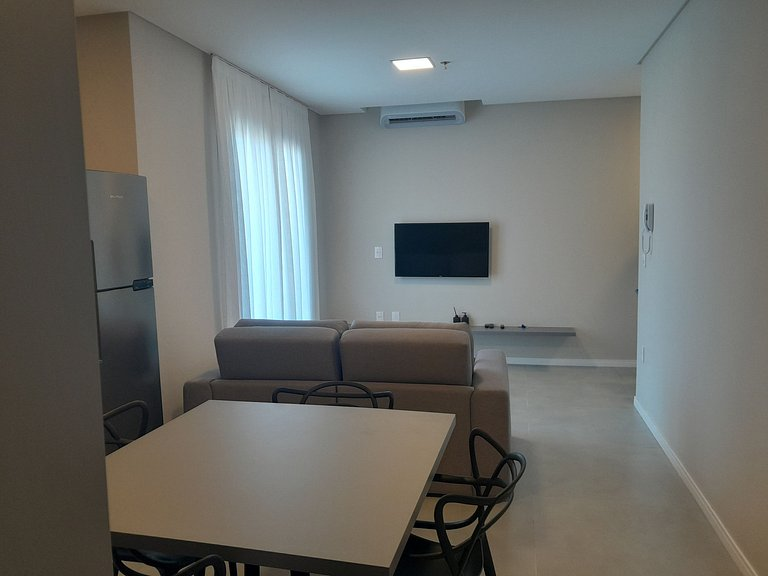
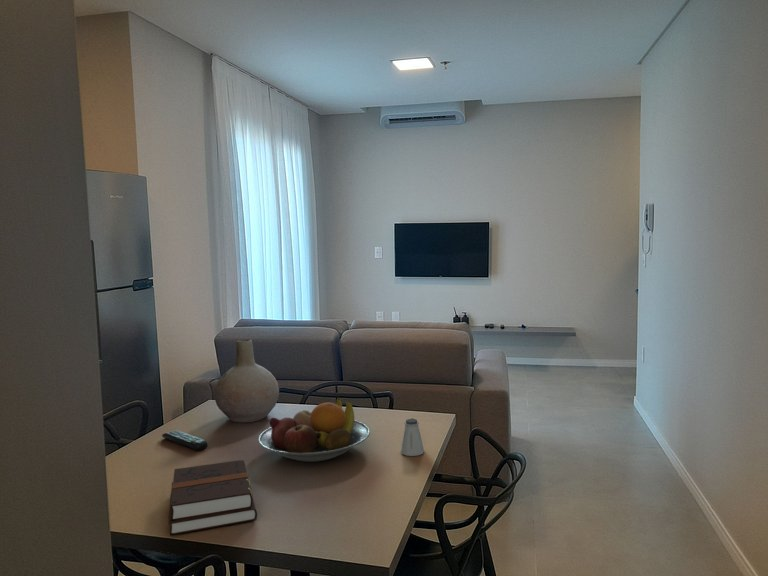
+ remote control [161,429,209,452]
+ vase [213,338,280,423]
+ saltshaker [400,418,425,457]
+ hardback book [168,459,258,536]
+ fruit bowl [257,397,371,463]
